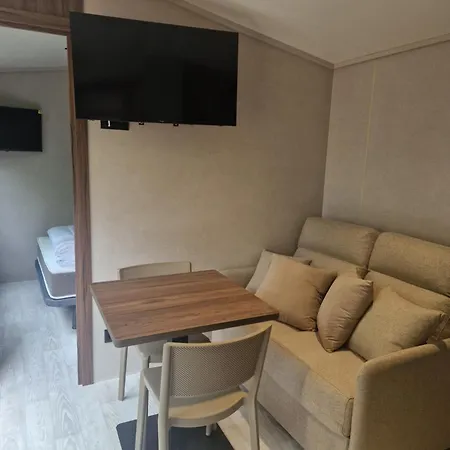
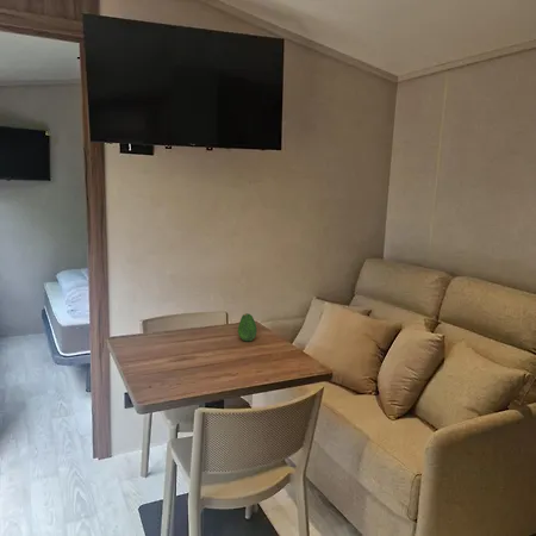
+ fruit [237,312,257,342]
